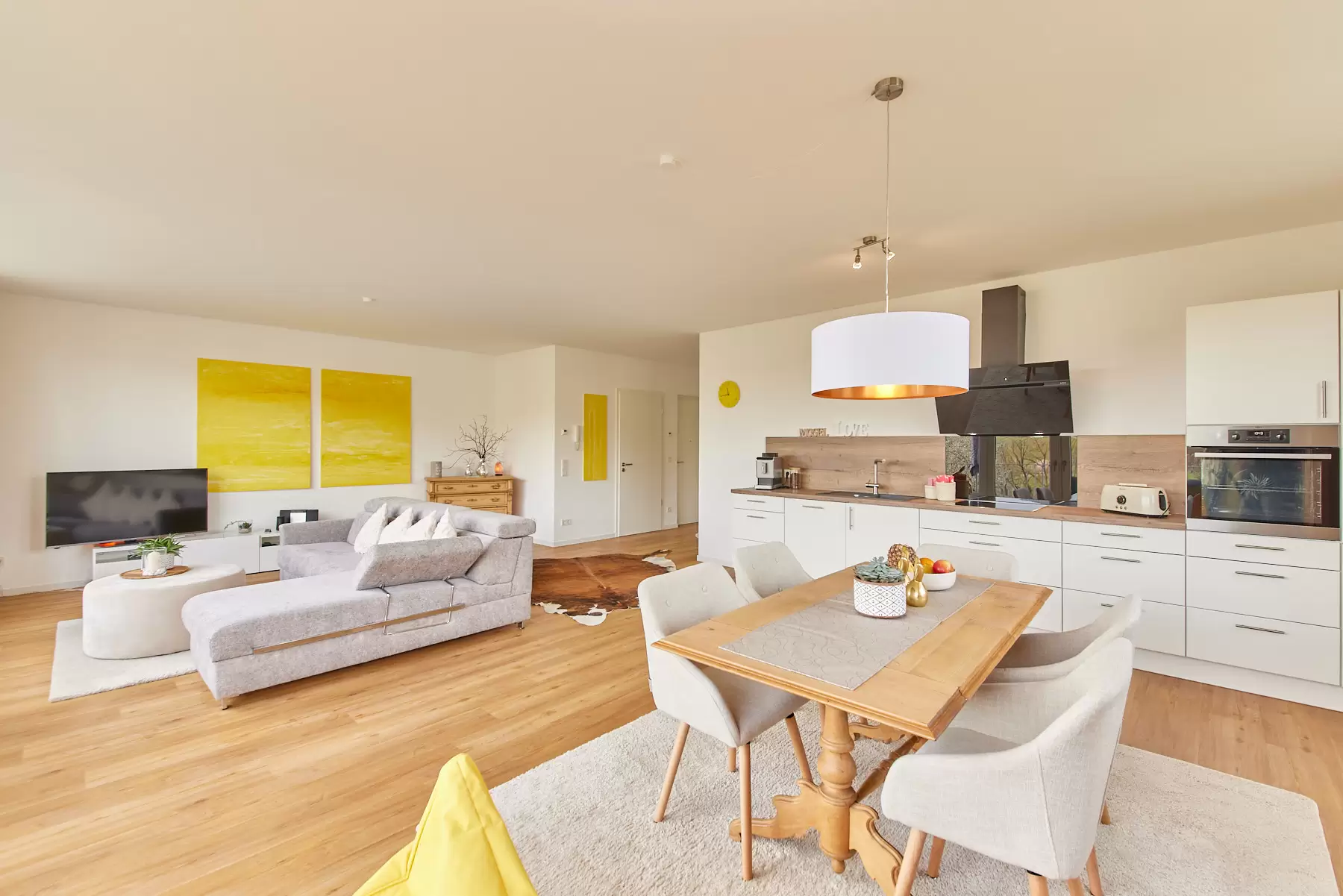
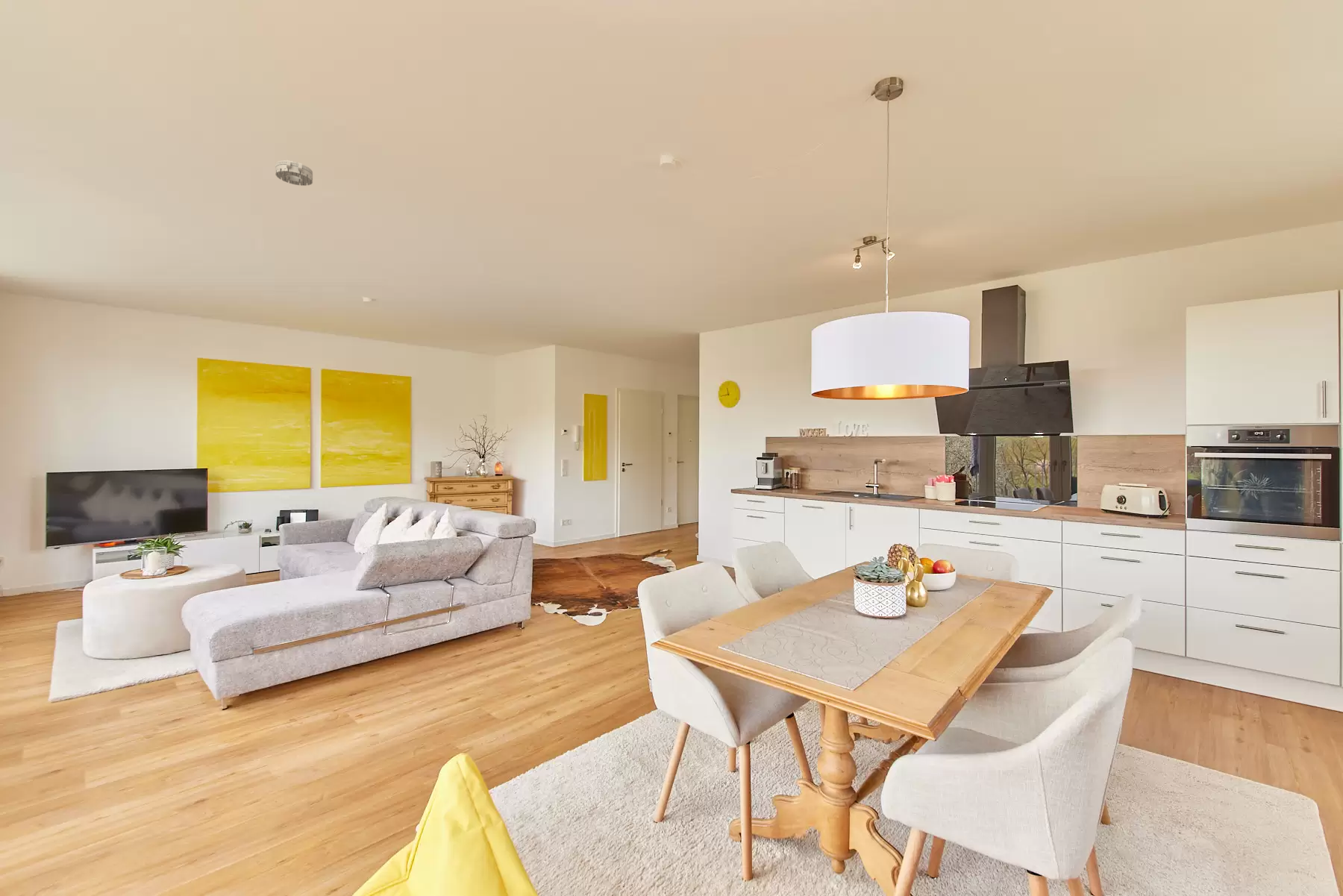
+ smoke detector [275,160,313,187]
